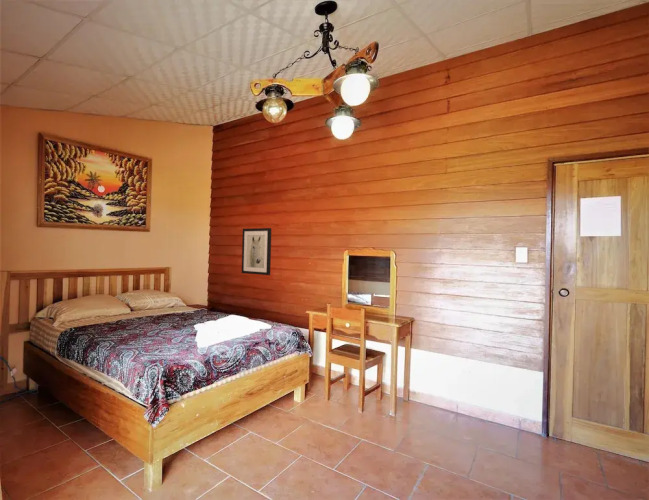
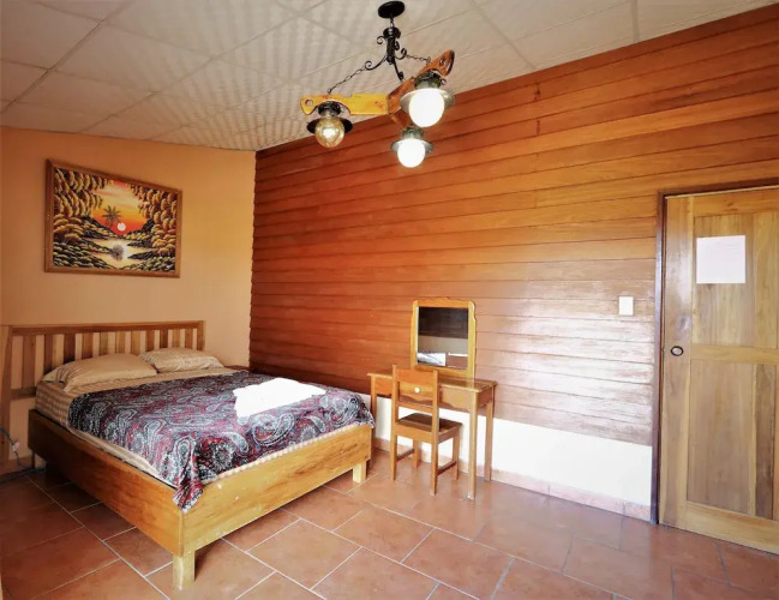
- wall art [241,227,272,276]
